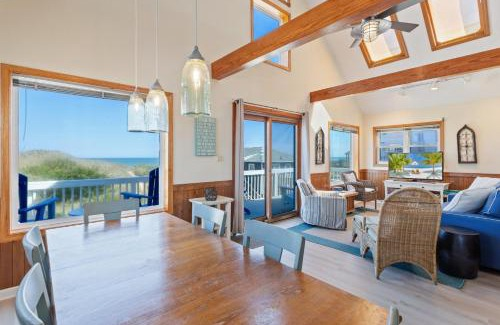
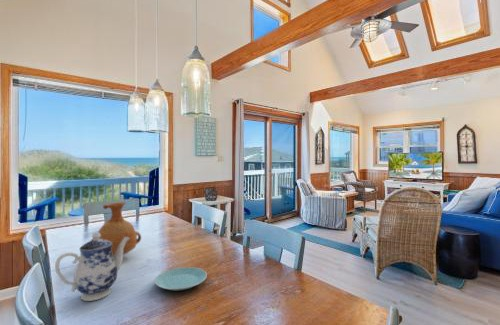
+ plate [154,266,208,292]
+ vase [90,201,142,257]
+ teapot [54,231,129,302]
